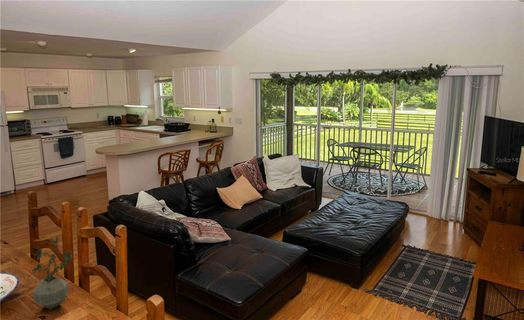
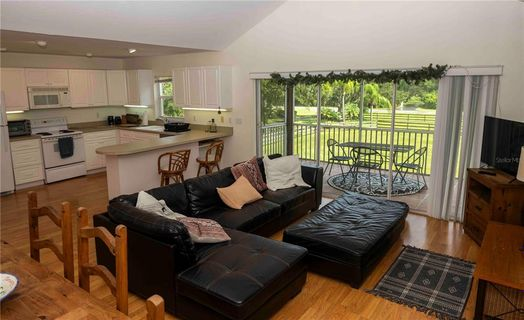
- potted plant [31,236,74,310]
